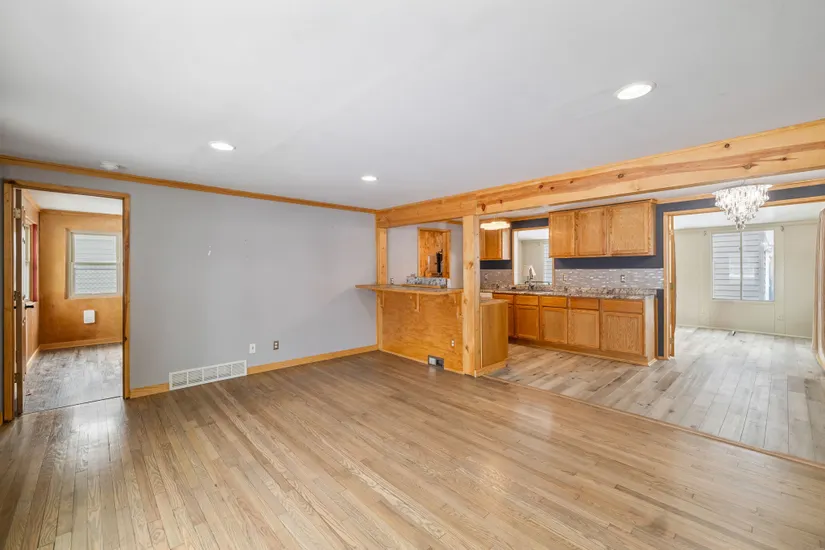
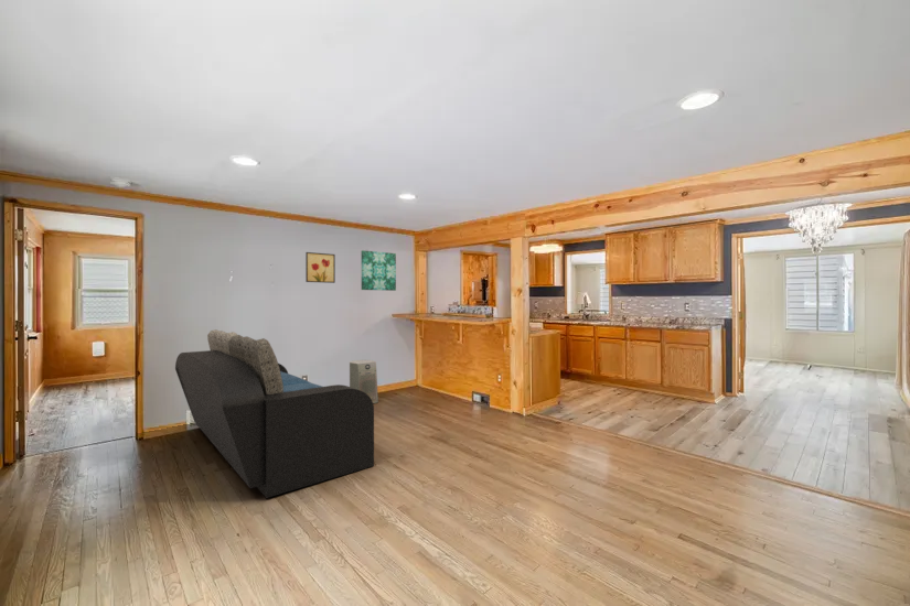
+ fan [349,359,379,404]
+ wall art [304,251,336,284]
+ sofa [174,328,375,499]
+ wall art [361,249,397,292]
